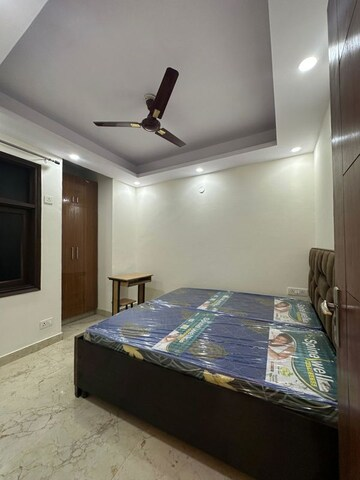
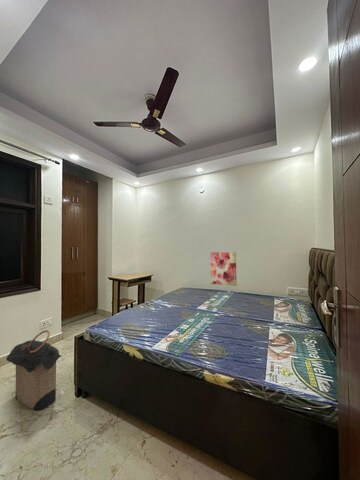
+ wall art [209,251,238,287]
+ laundry hamper [5,329,62,411]
